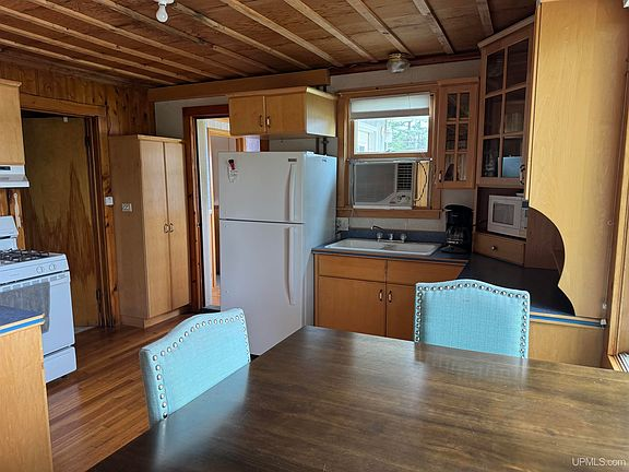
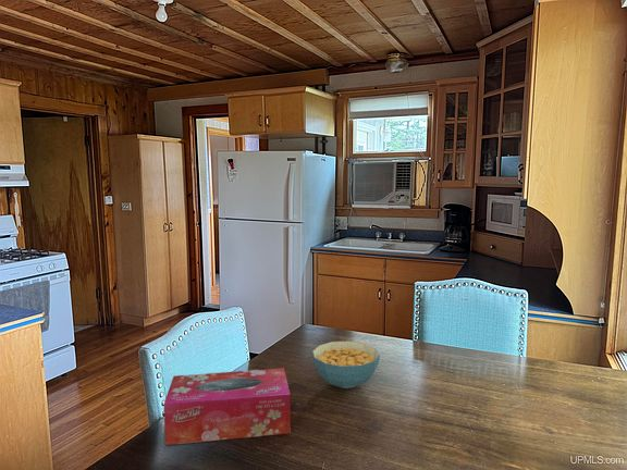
+ cereal bowl [311,341,381,389]
+ tissue box [162,367,292,446]
